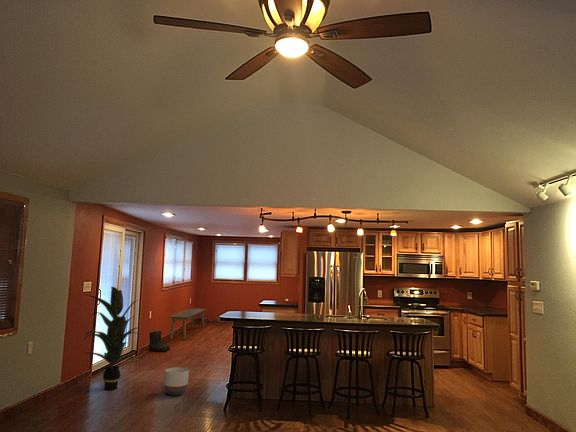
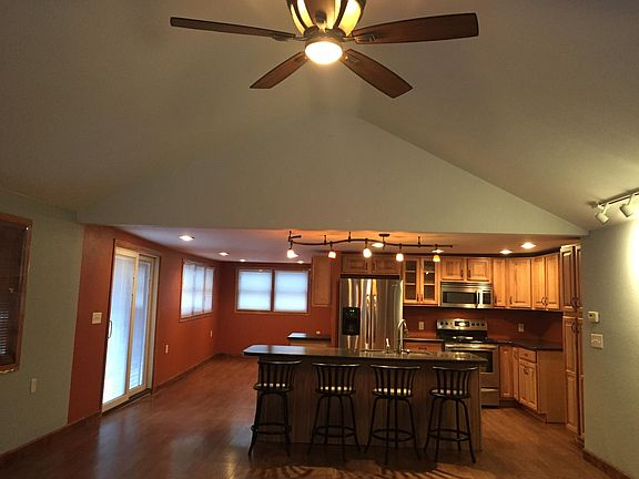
- planter [163,366,190,396]
- indoor plant [82,285,142,391]
- boots [148,330,171,353]
- bench [167,307,208,340]
